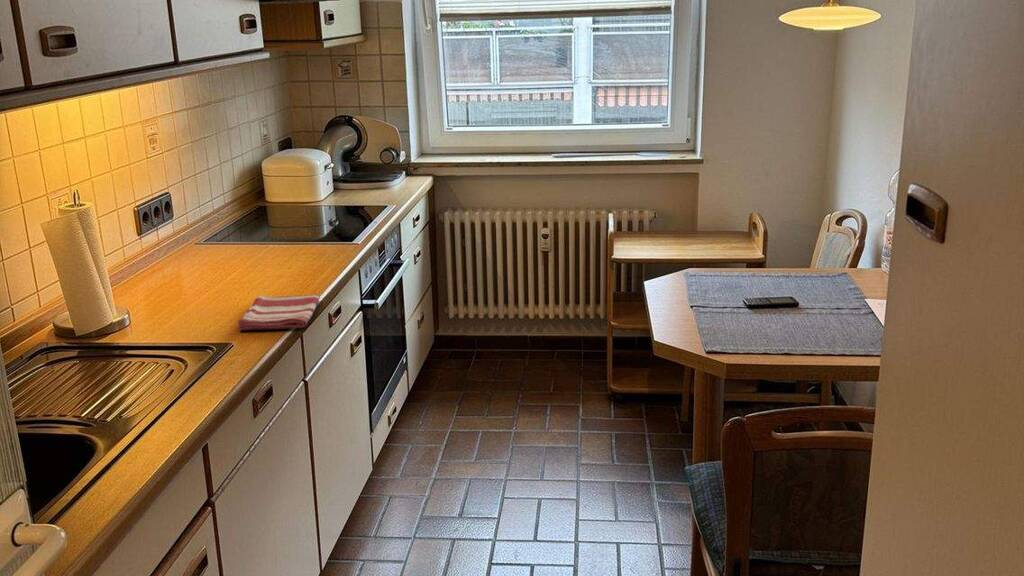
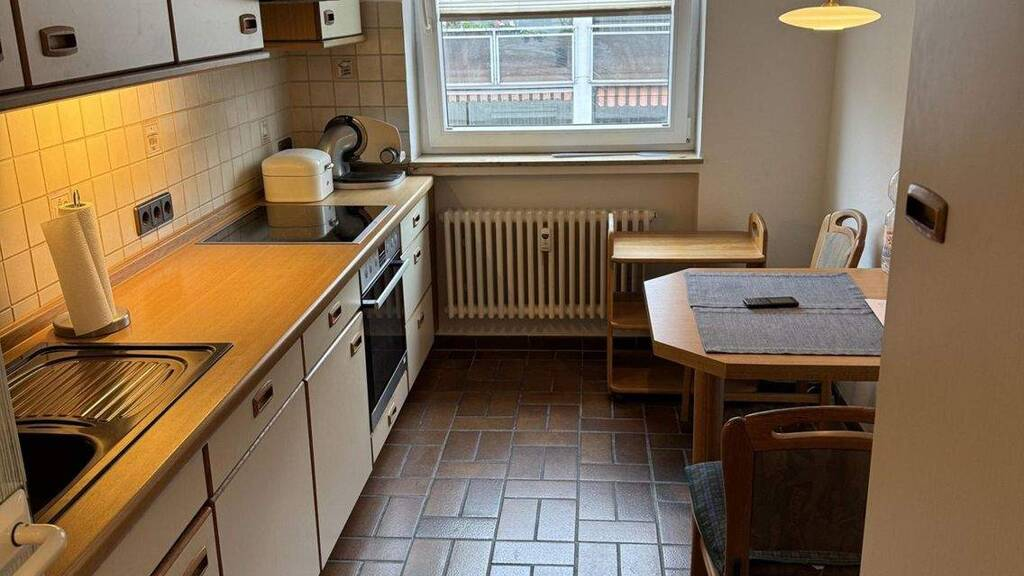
- dish towel [237,294,321,331]
